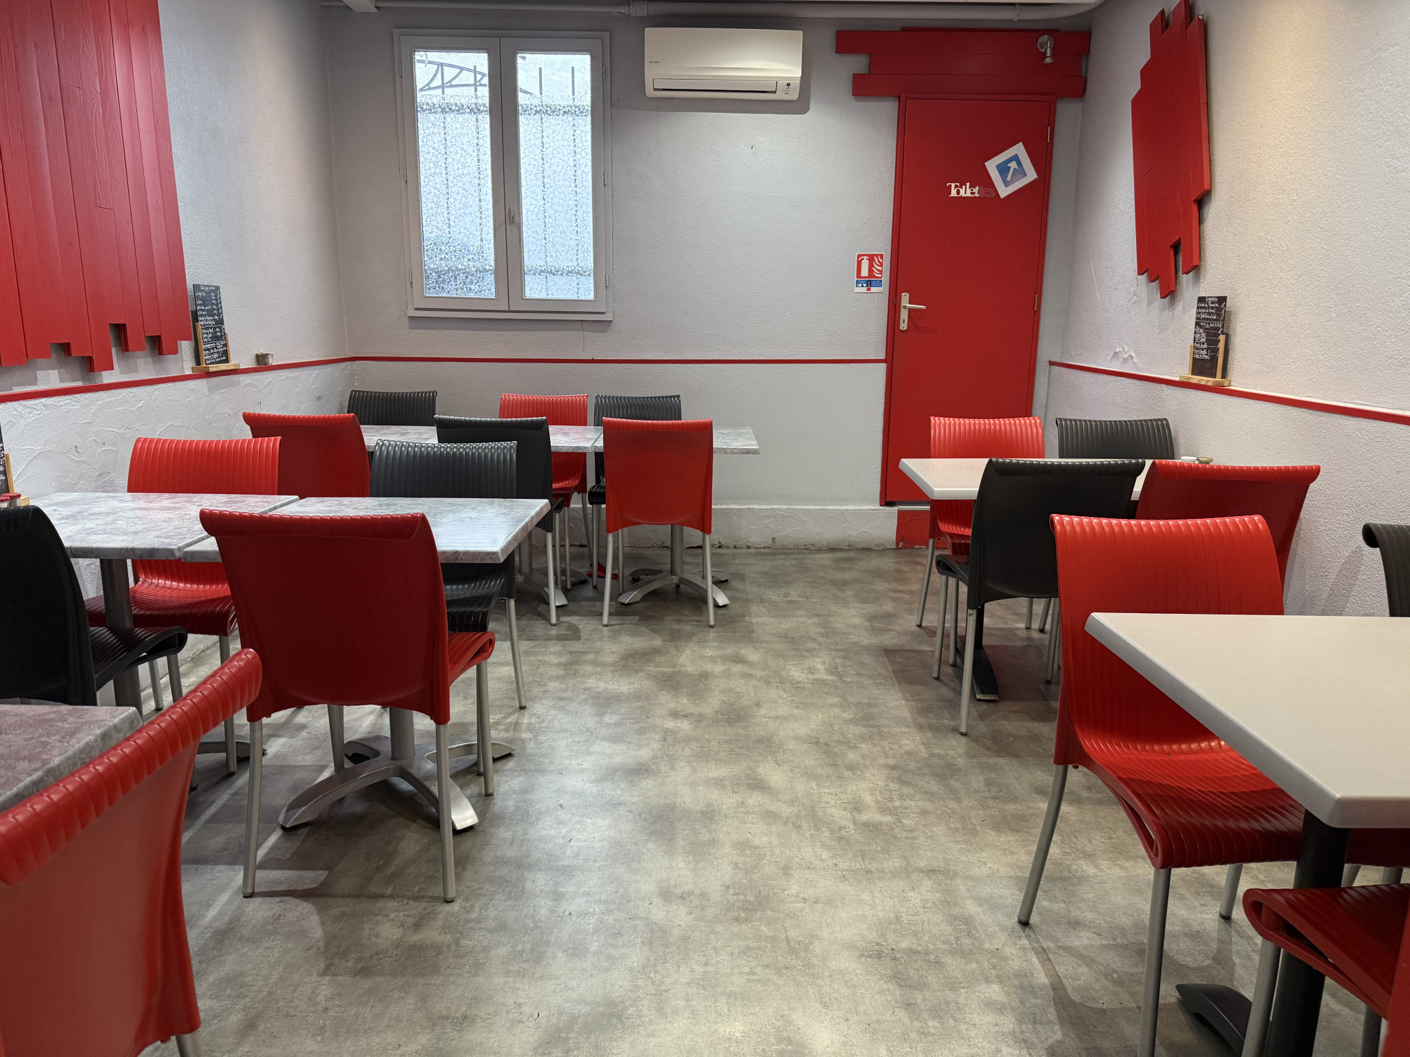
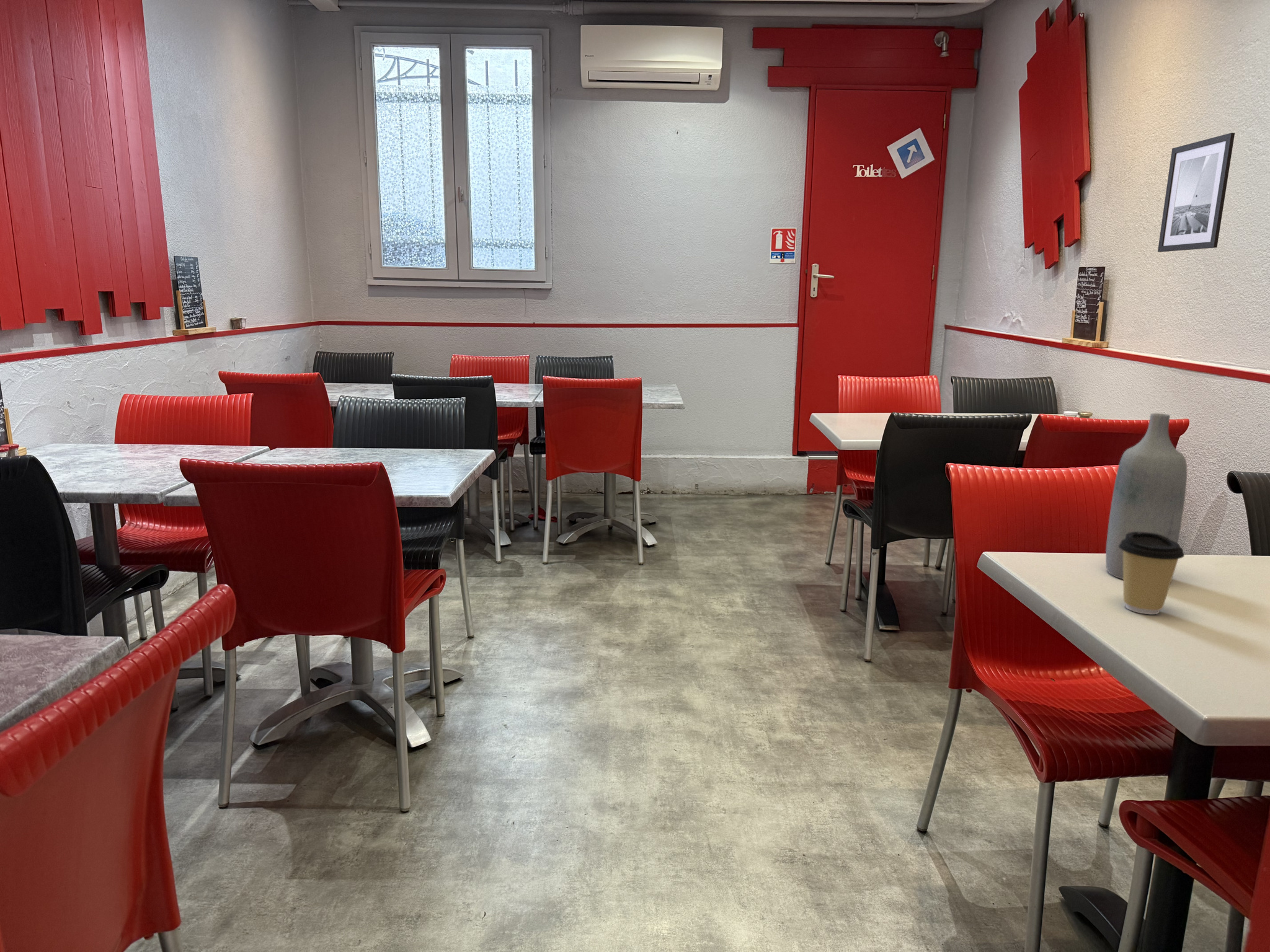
+ wall art [1157,132,1235,253]
+ bottle [1105,413,1188,580]
+ coffee cup [1119,532,1185,615]
